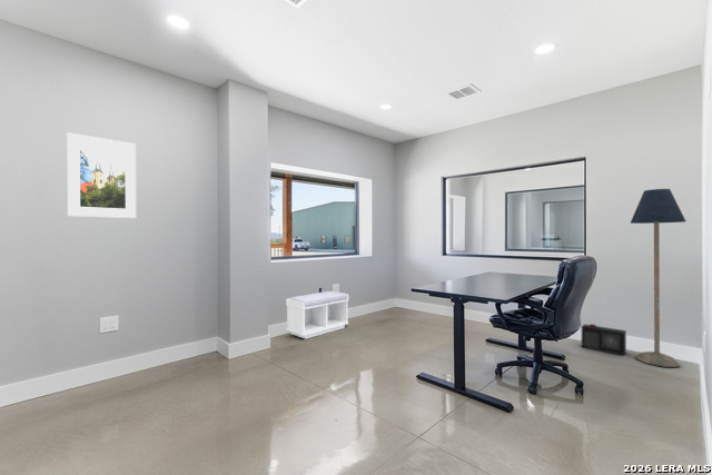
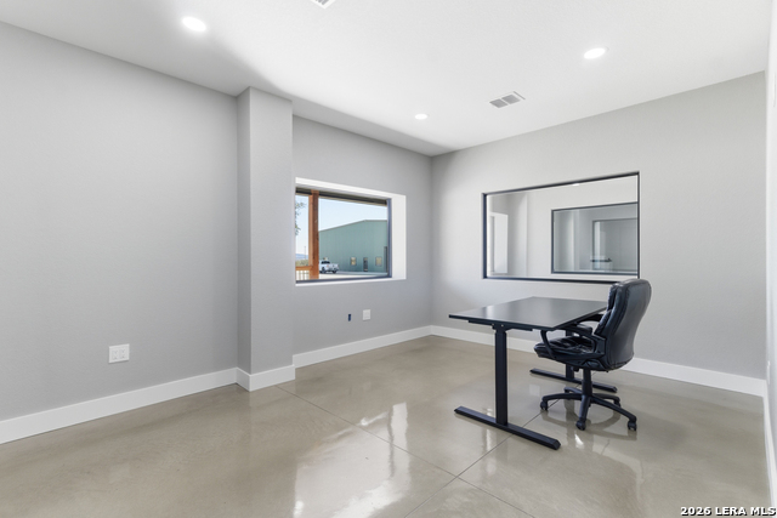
- speaker [581,323,627,357]
- bench [285,290,349,340]
- floor lamp [630,188,686,368]
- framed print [67,131,137,219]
